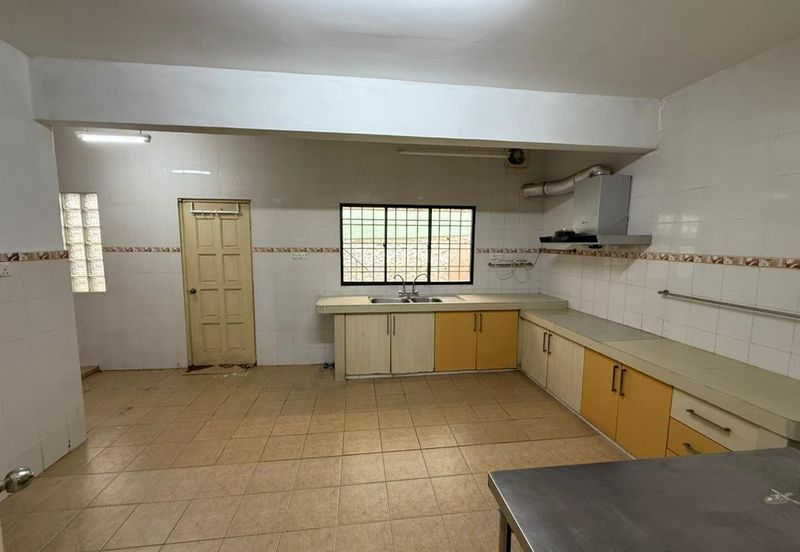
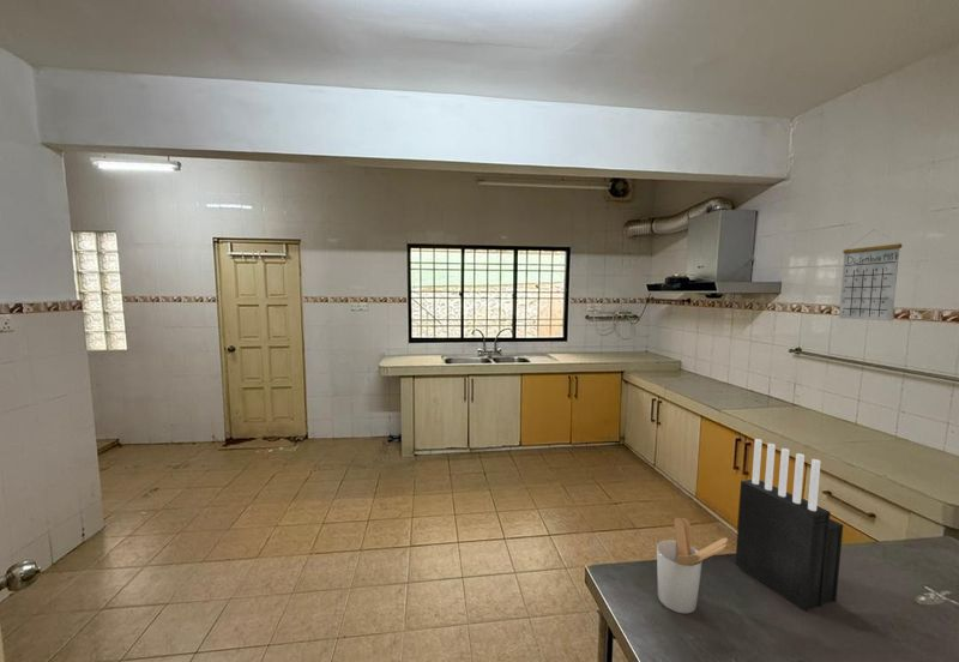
+ calendar [838,228,903,323]
+ knife block [735,438,844,613]
+ utensil holder [656,517,729,614]
